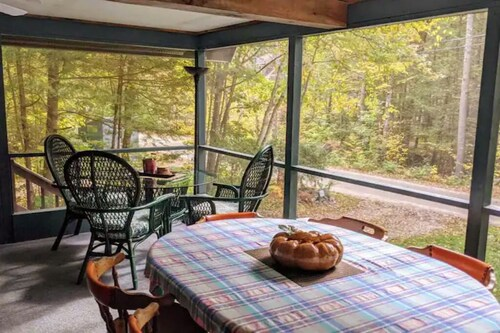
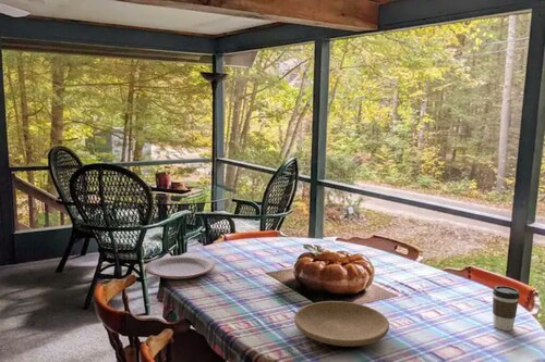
+ coffee cup [492,285,521,332]
+ plate [293,300,390,347]
+ plate [144,254,216,279]
